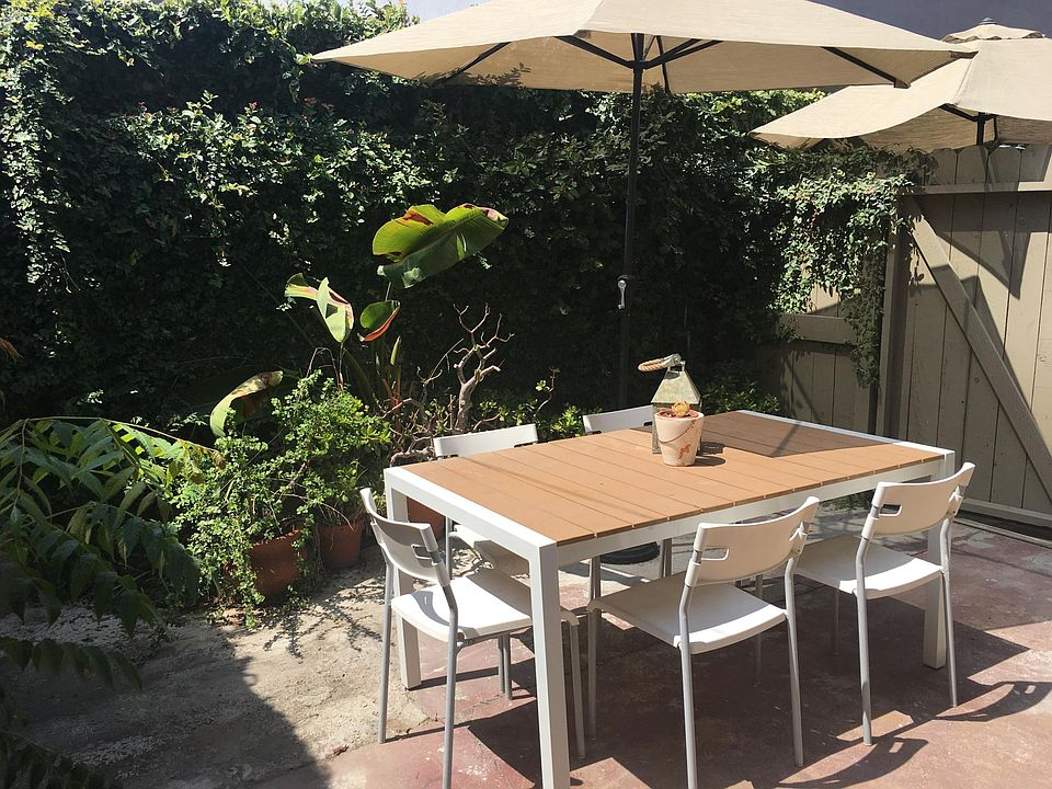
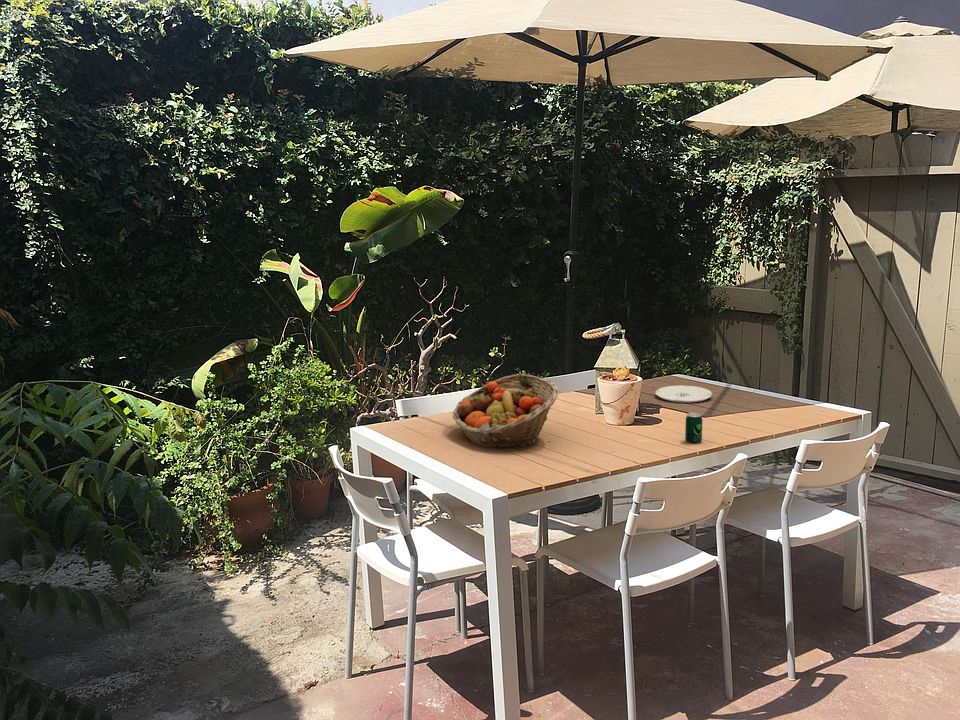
+ plate [654,385,713,404]
+ beverage can [684,412,703,445]
+ fruit basket [452,373,560,449]
